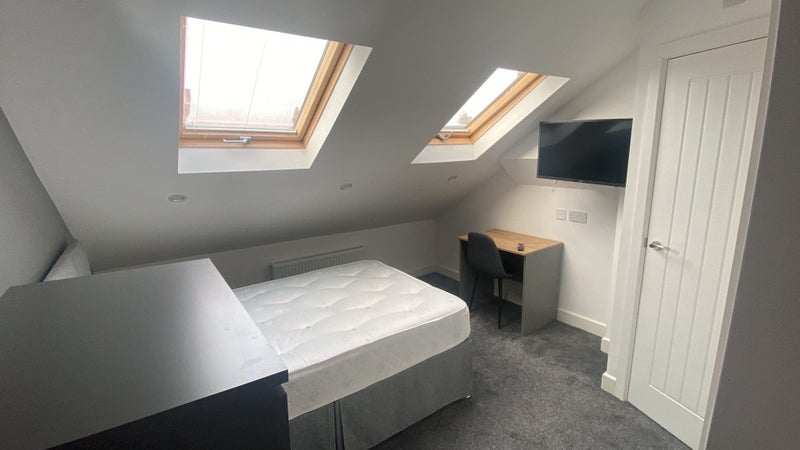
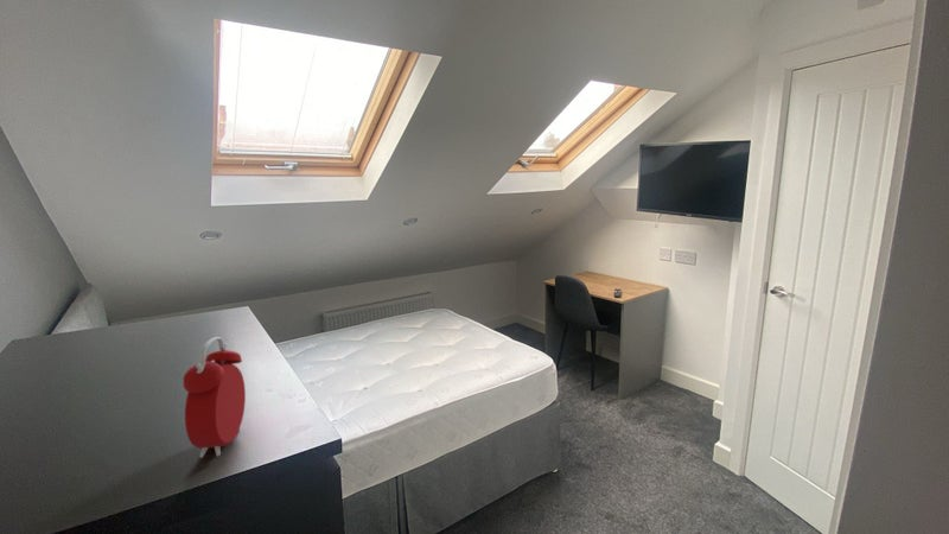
+ alarm clock [183,336,247,459]
